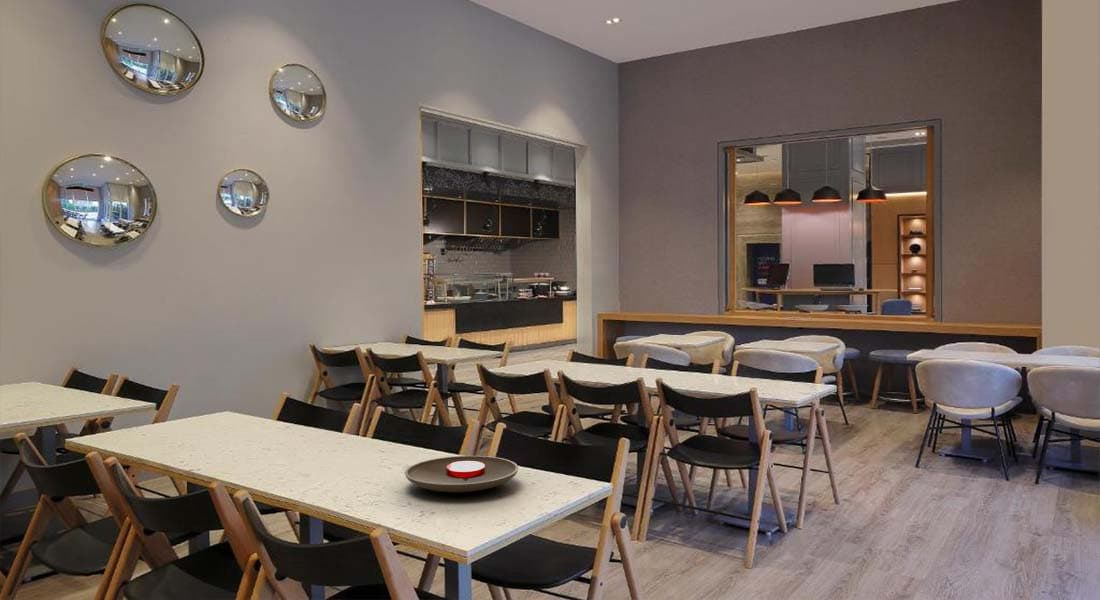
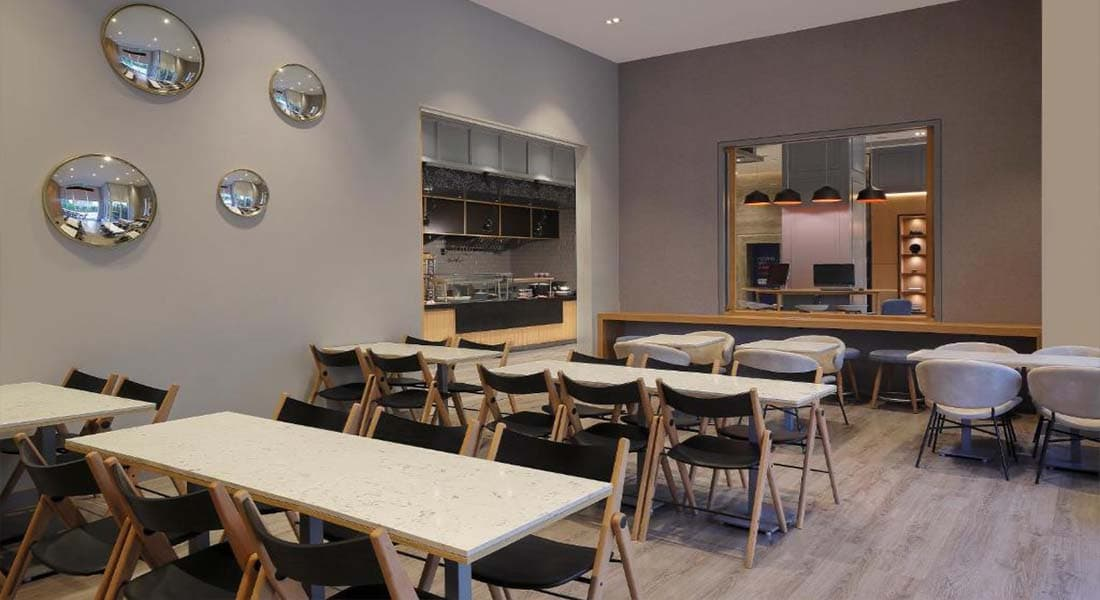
- plate [404,455,519,493]
